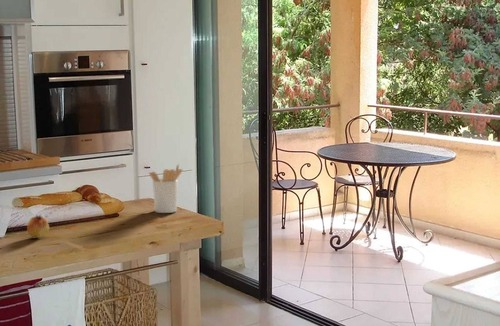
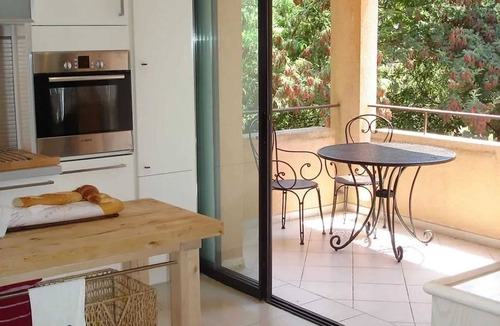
- fruit [26,213,50,238]
- utensil holder [148,163,184,214]
